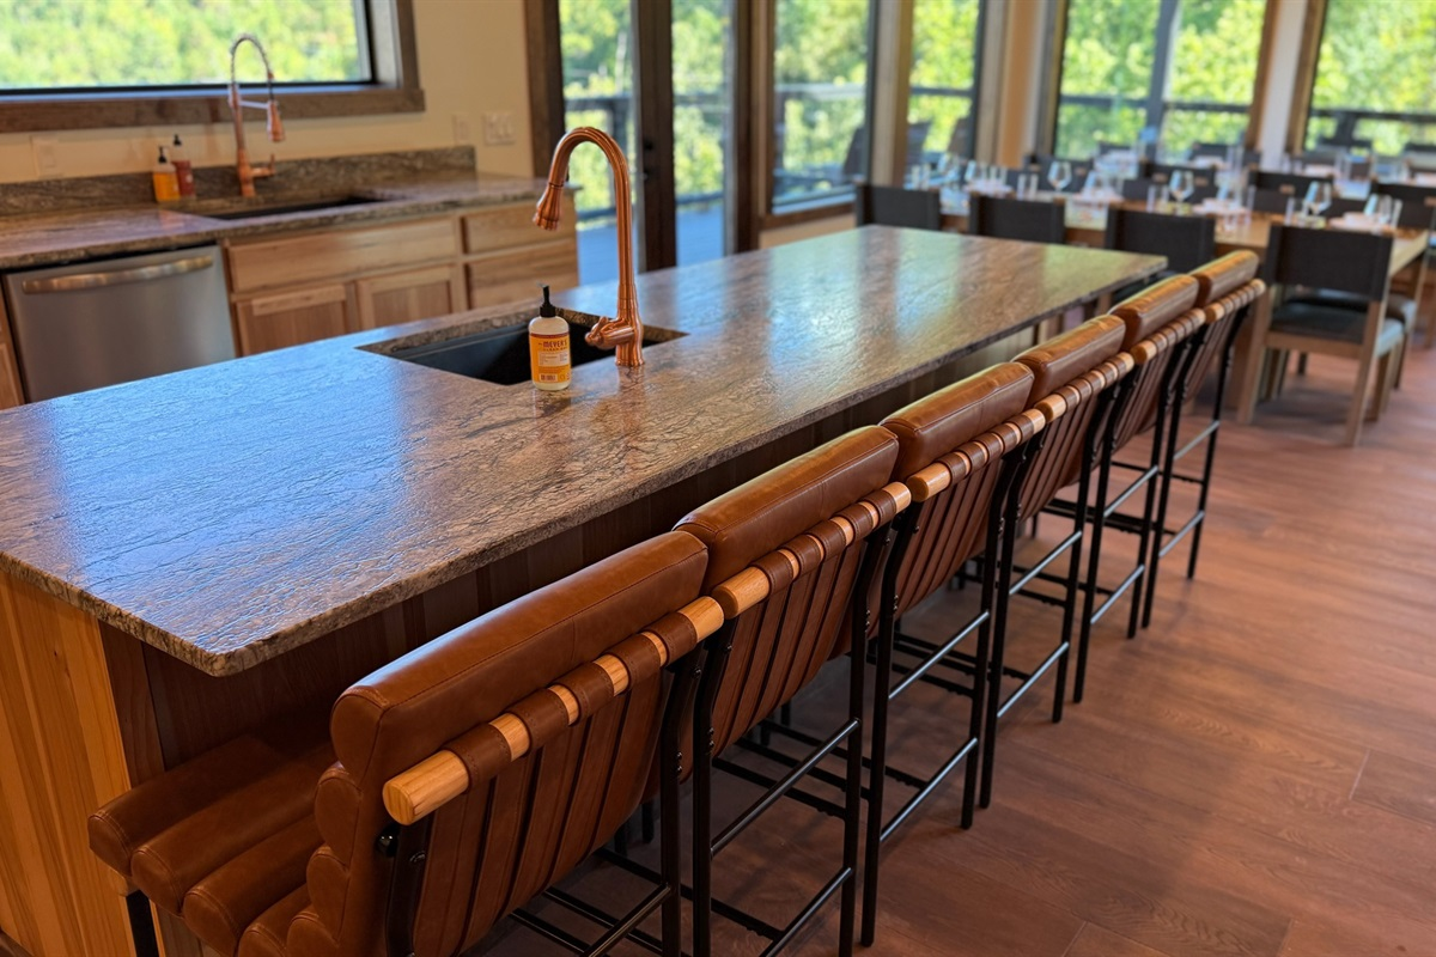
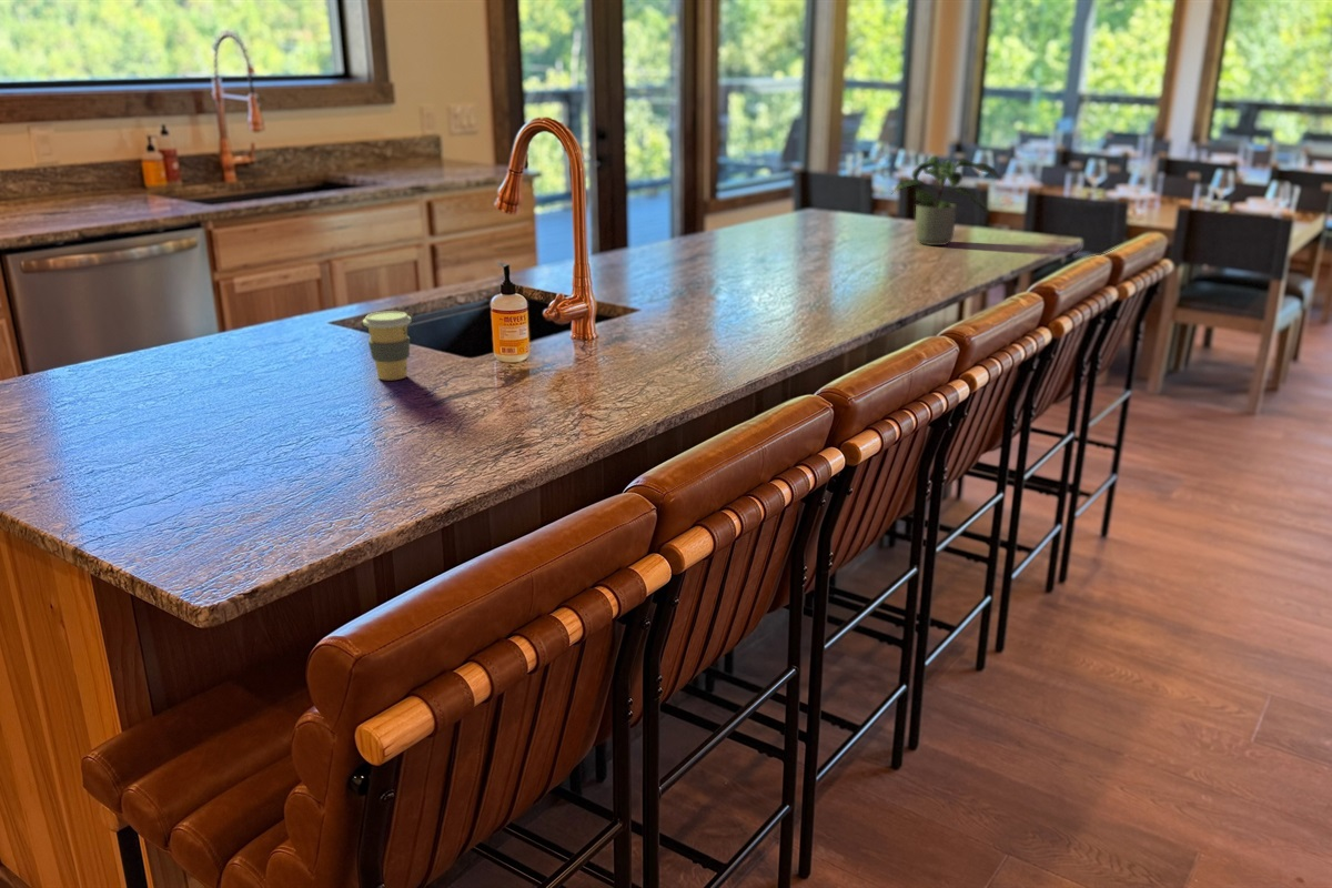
+ coffee cup [362,310,412,382]
+ potted plant [890,154,1001,246]
